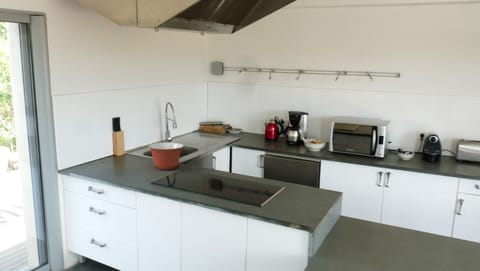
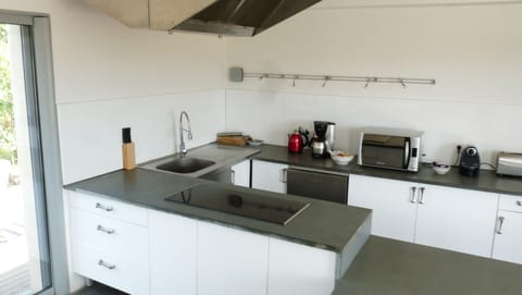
- mixing bowl [147,142,185,170]
